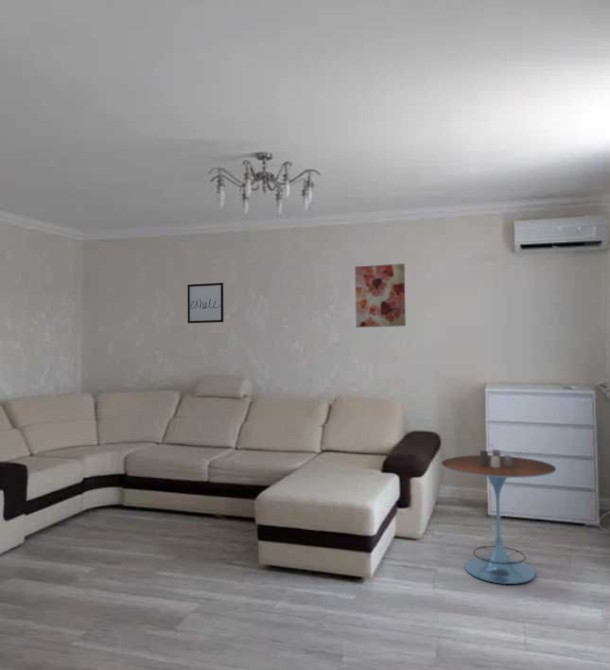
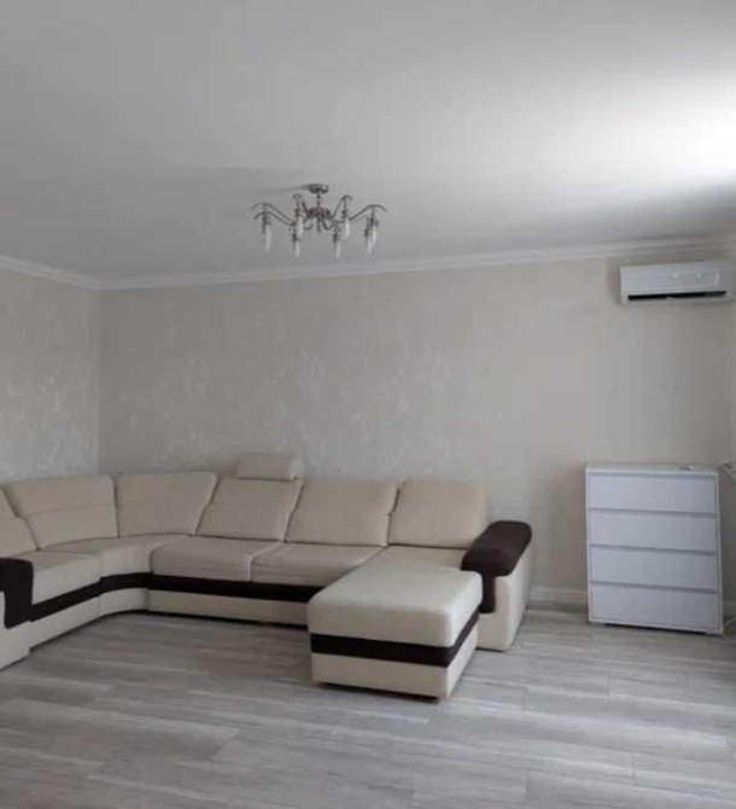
- wall art [354,263,407,328]
- wall art [187,282,225,324]
- side table [440,443,557,585]
